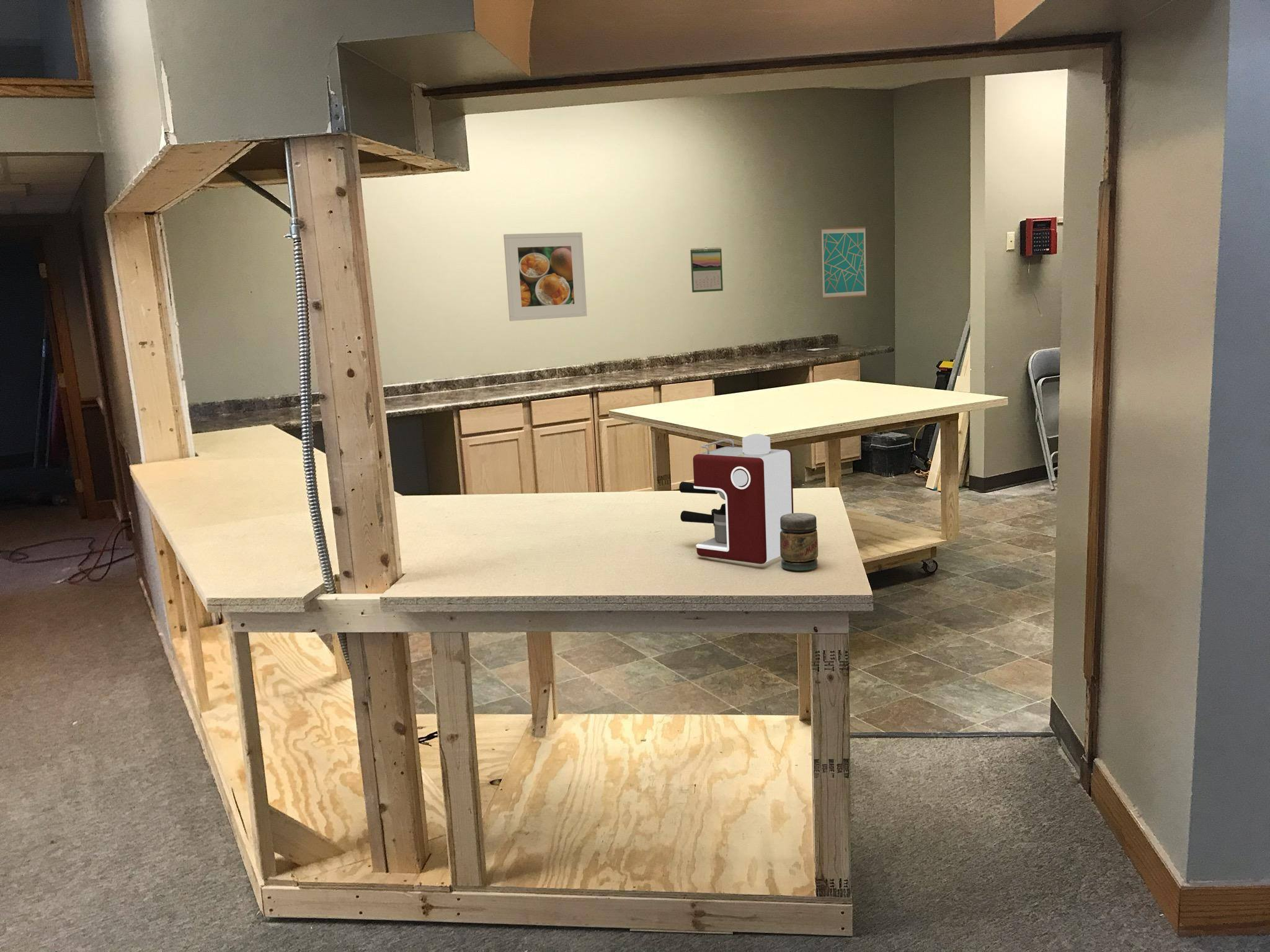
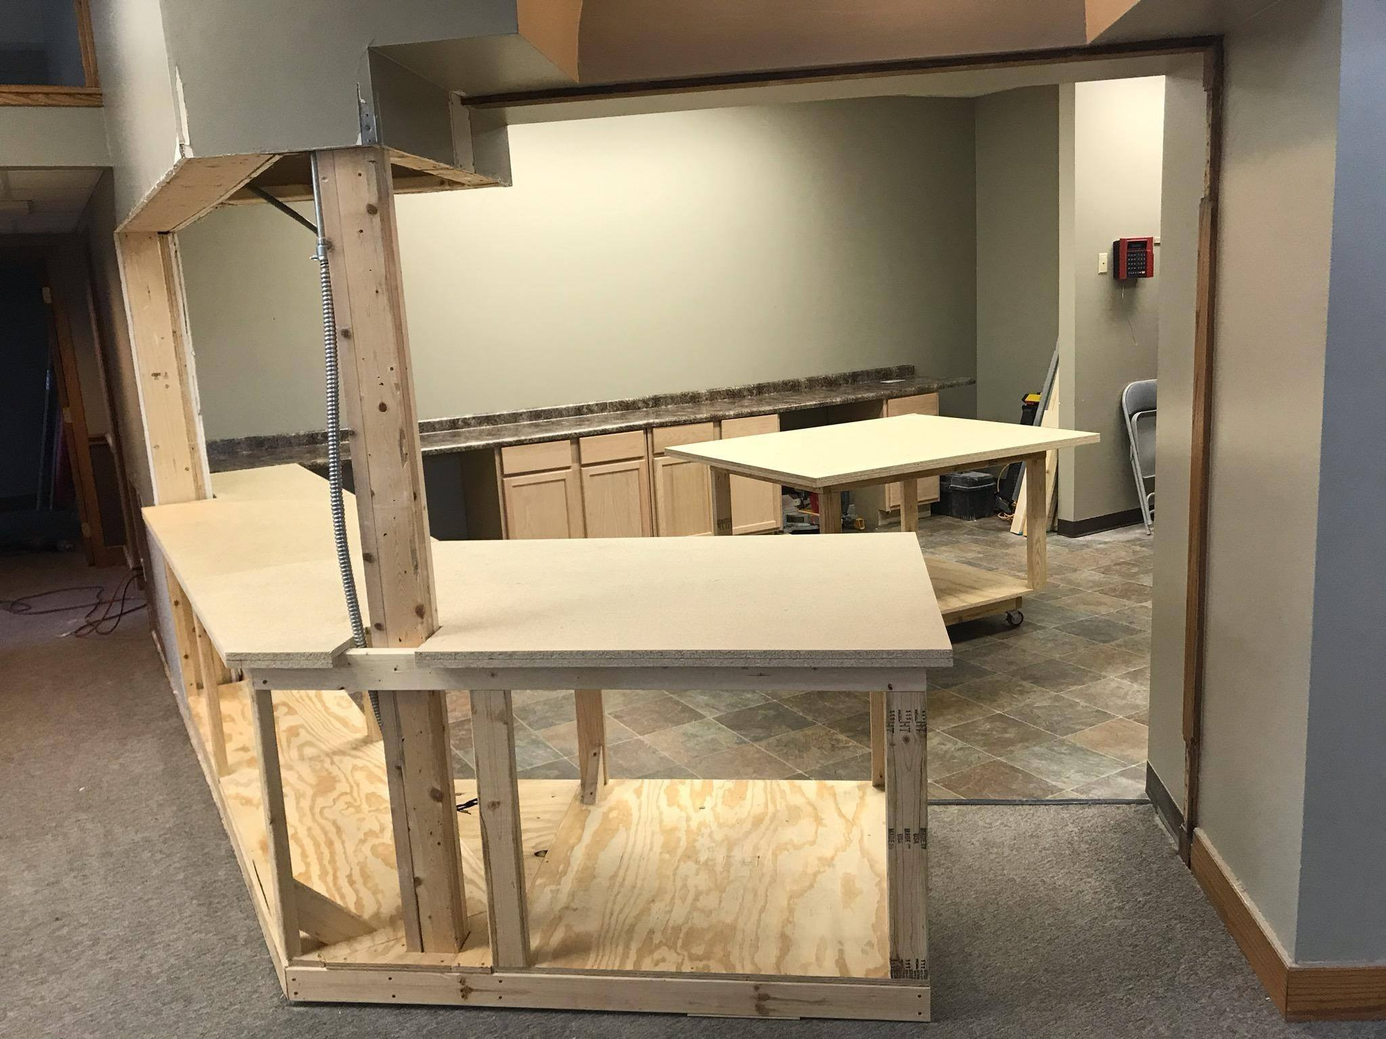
- calendar [690,247,724,293]
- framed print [503,232,587,322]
- jar [780,513,819,571]
- coffee maker [678,433,794,565]
- wall art [820,226,868,299]
